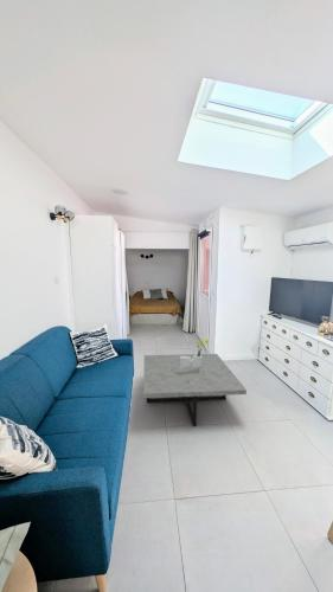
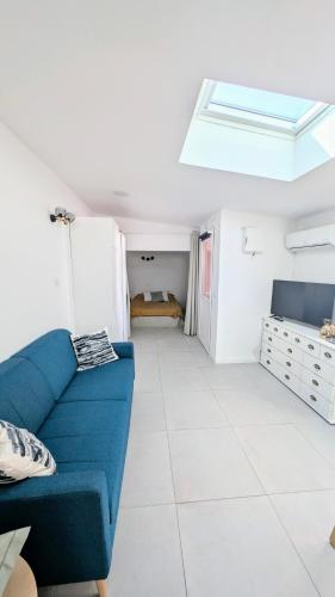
- bouquet [180,337,211,368]
- coffee table [142,353,248,427]
